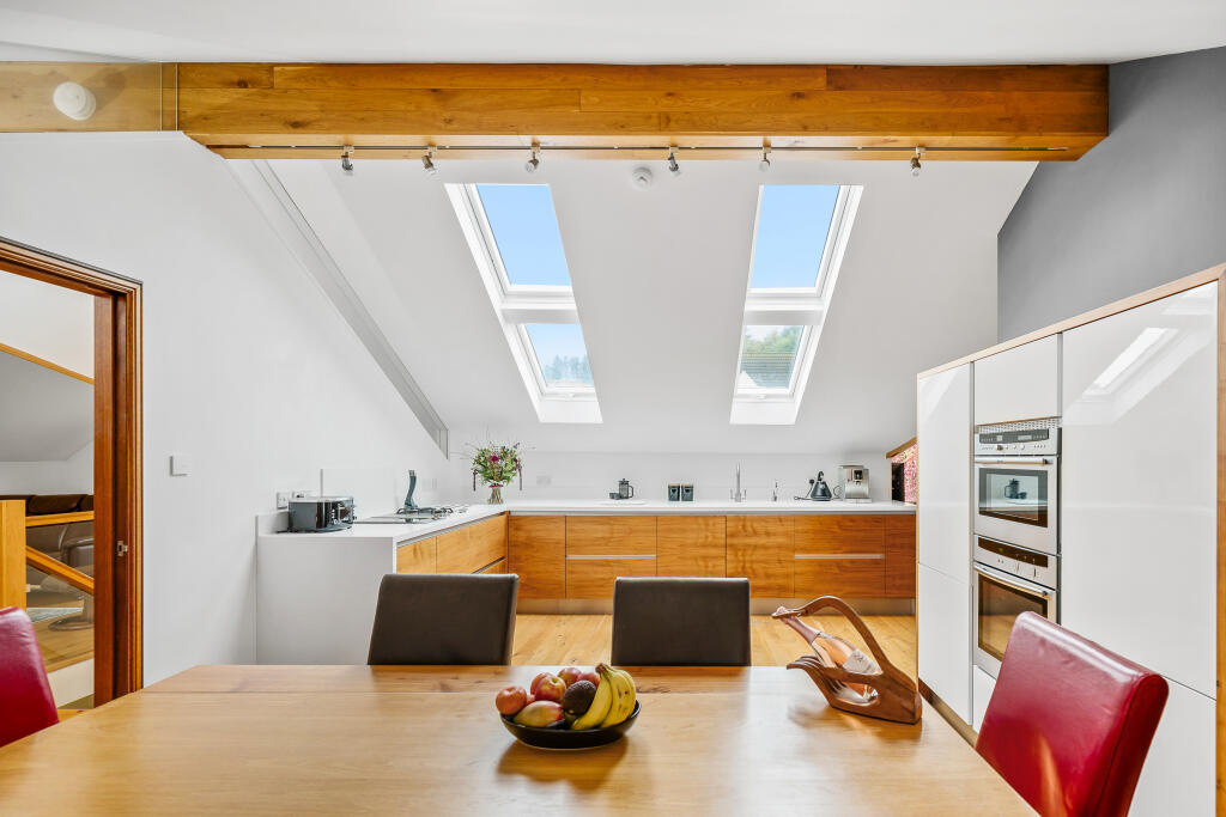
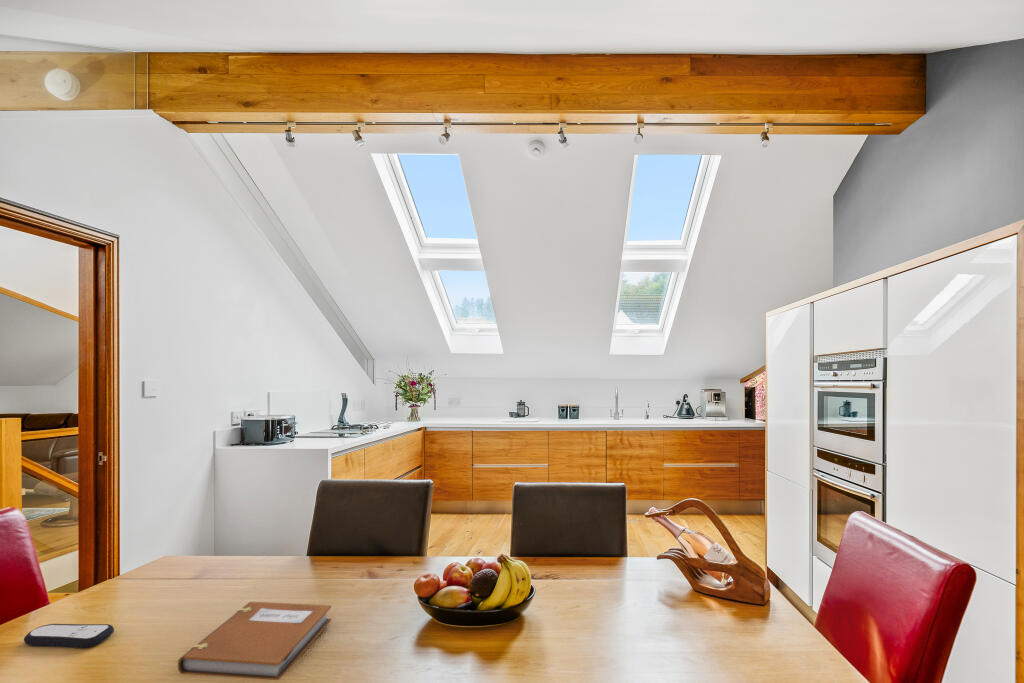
+ notebook [177,601,332,681]
+ remote control [23,623,115,649]
